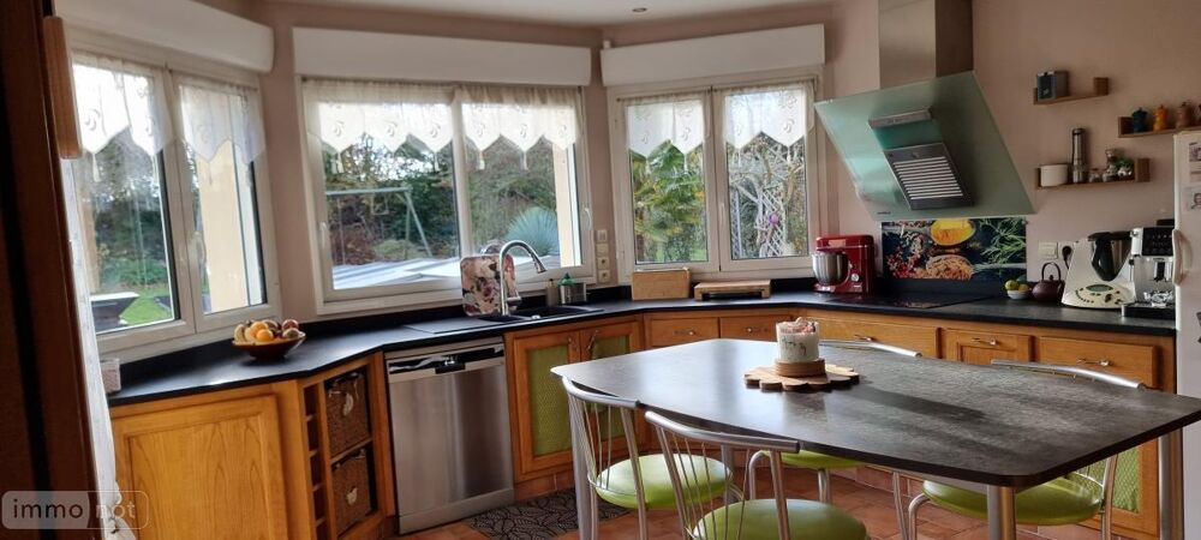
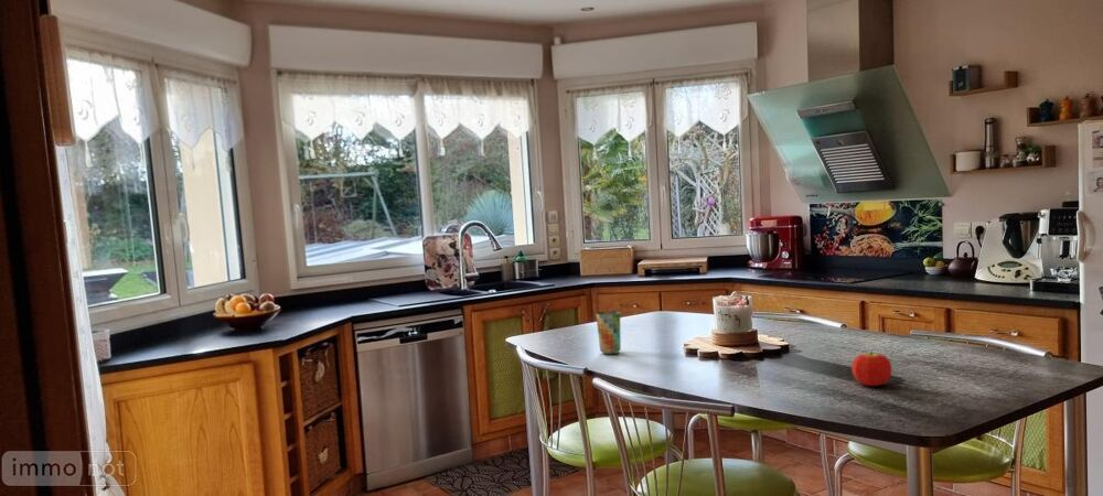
+ fruit [850,349,892,387]
+ cup [595,310,622,355]
